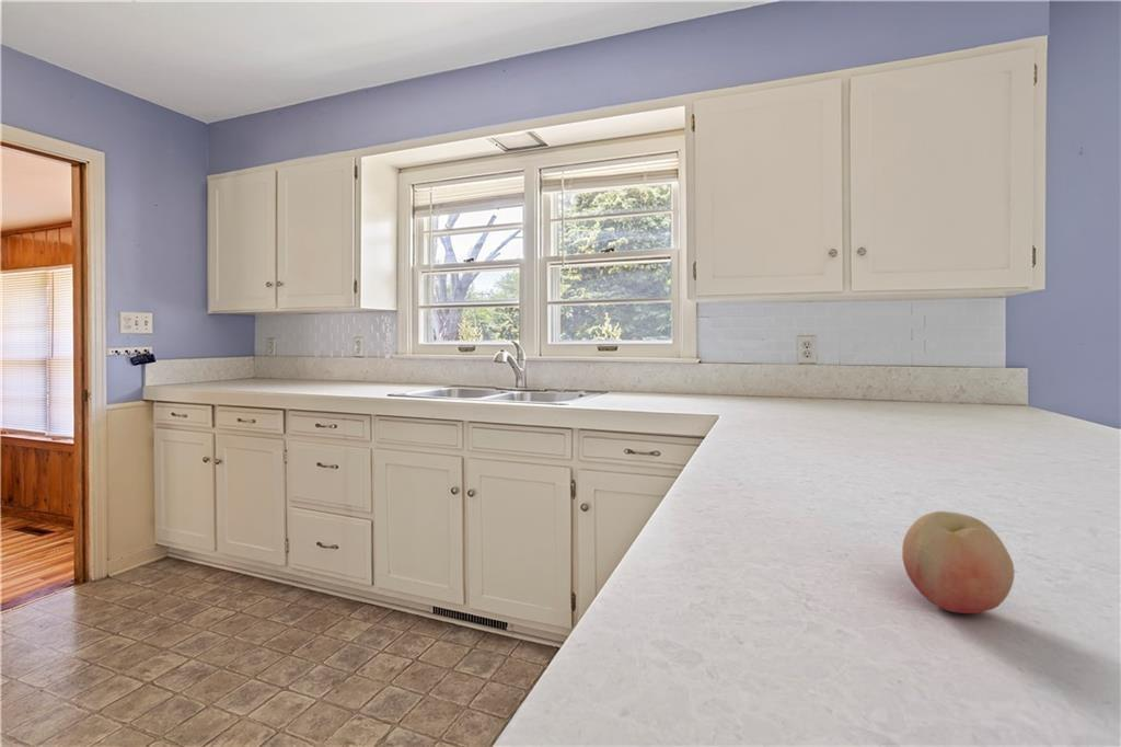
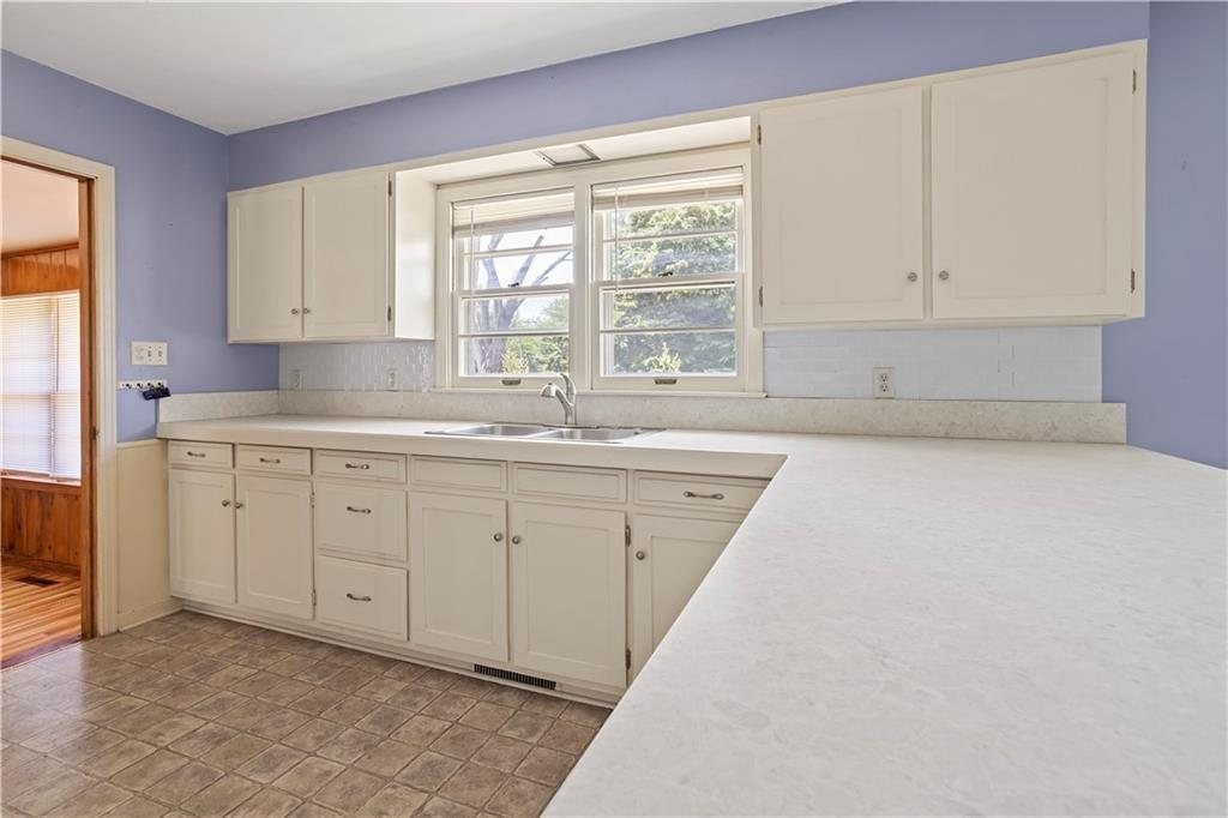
- fruit [901,510,1015,614]
